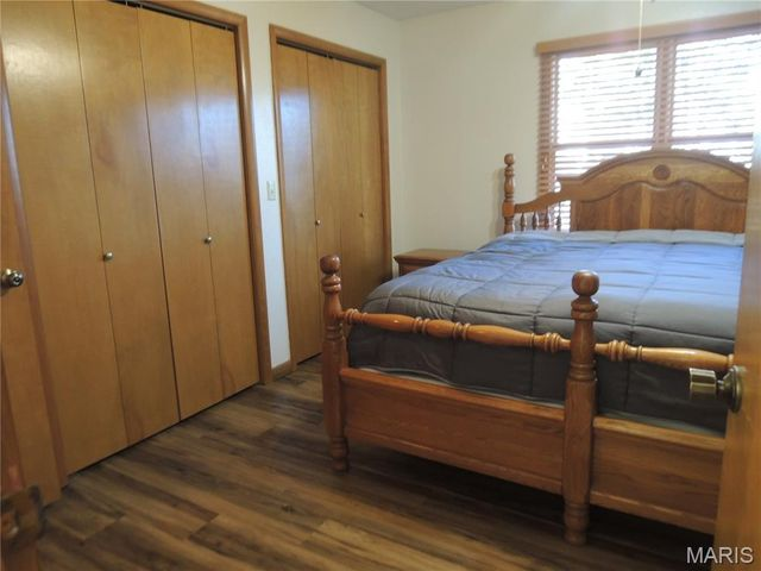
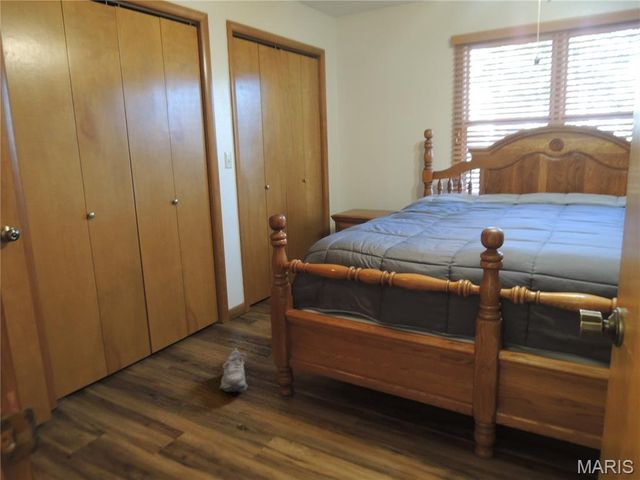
+ shoe [219,347,249,393]
